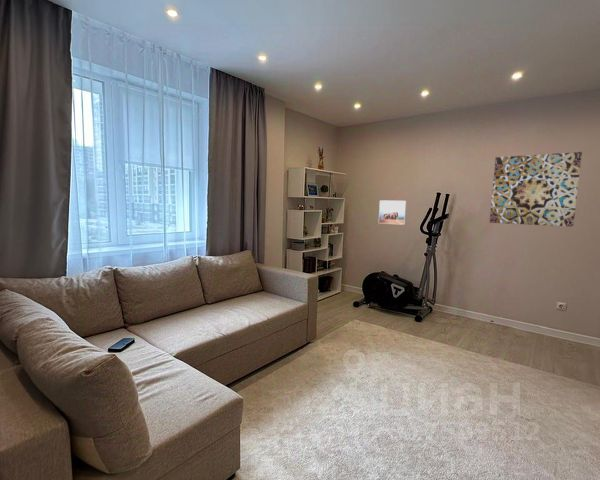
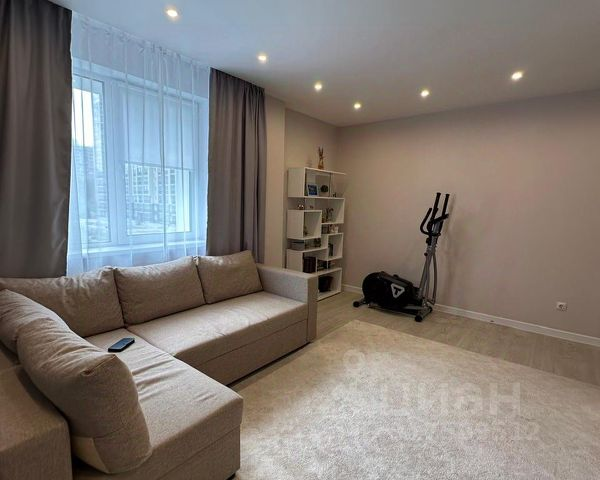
- wall art [489,151,583,228]
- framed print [378,200,408,226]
